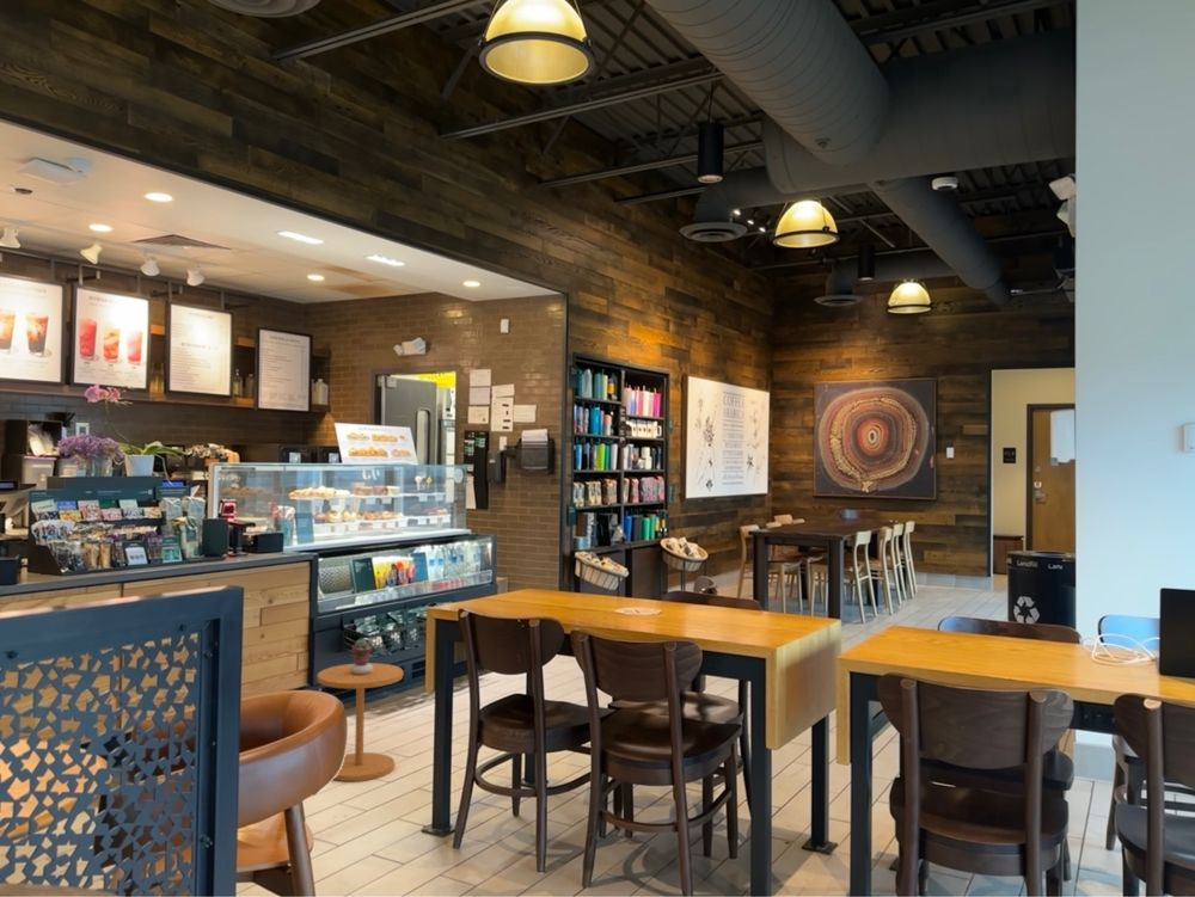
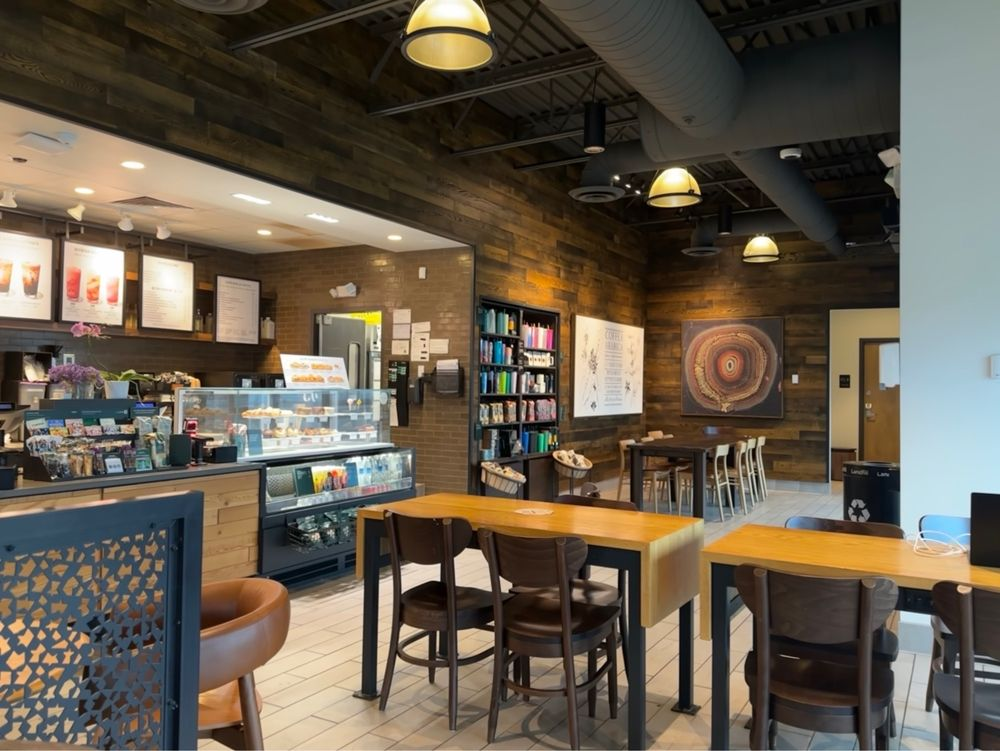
- side table [317,662,404,782]
- potted succulent [351,638,373,665]
